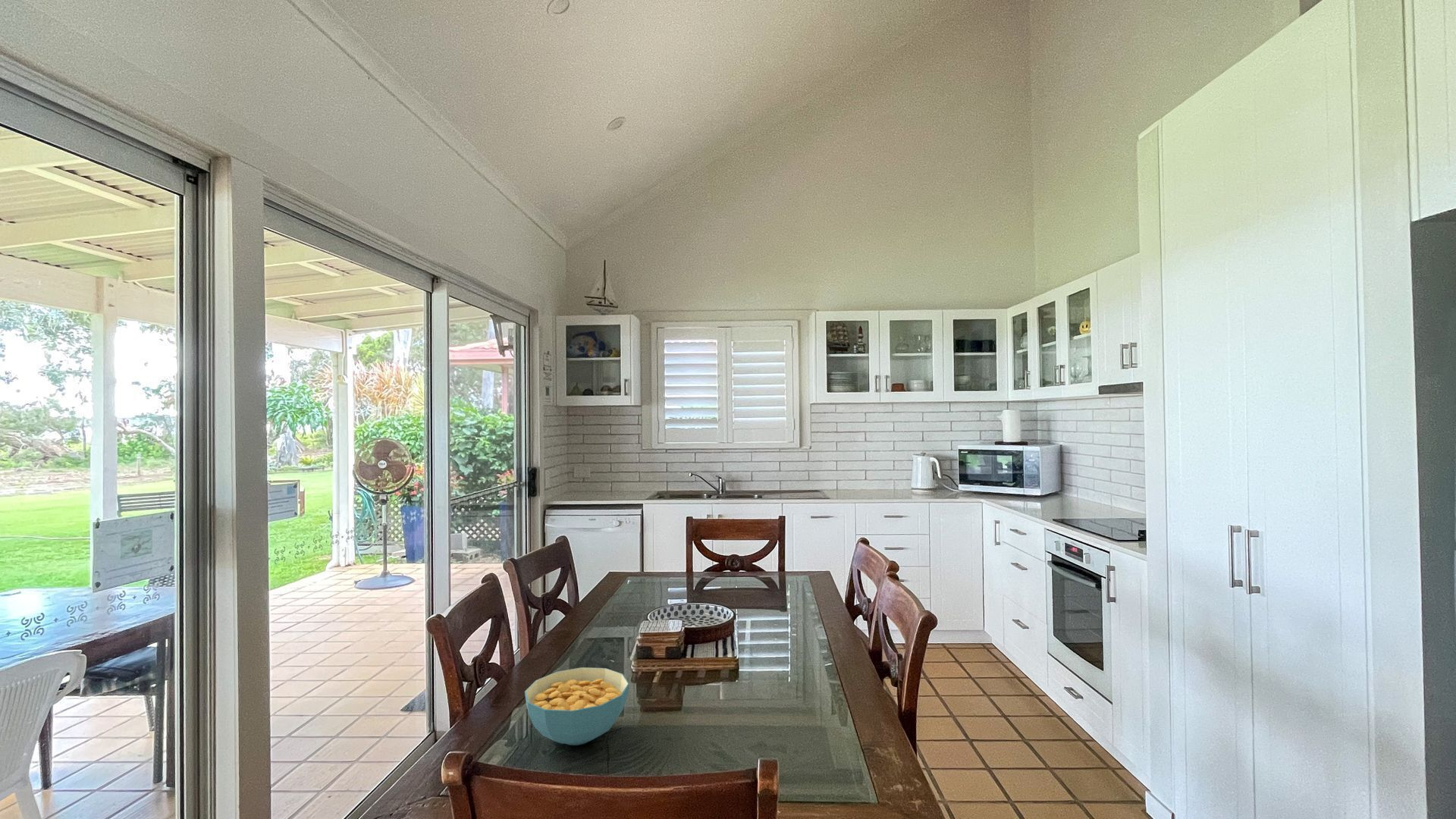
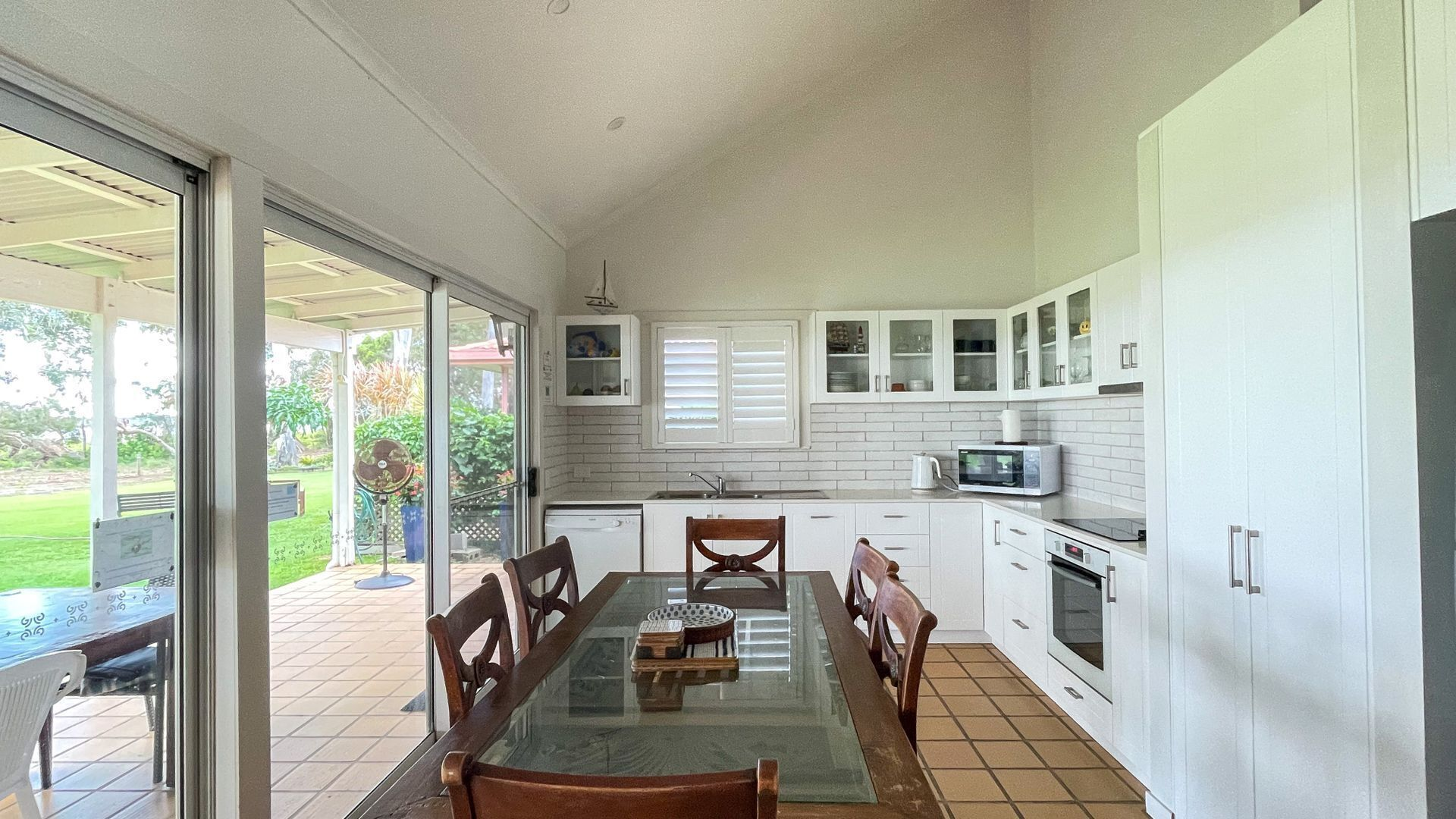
- cereal bowl [524,667,630,746]
